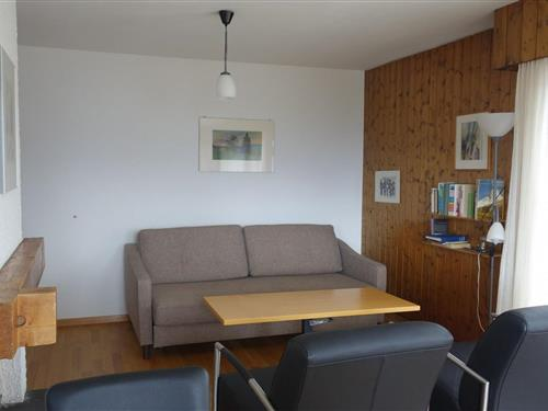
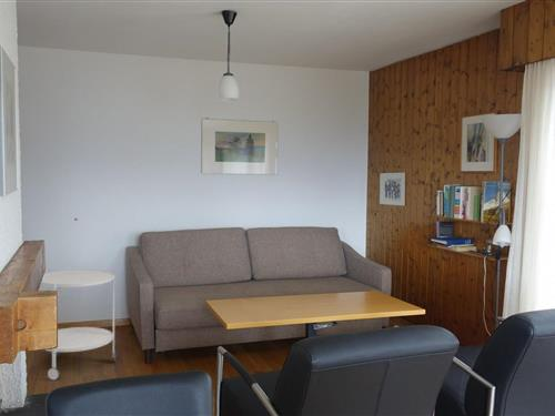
+ side table [39,270,117,382]
